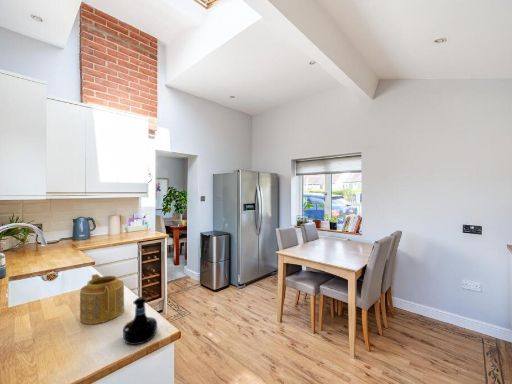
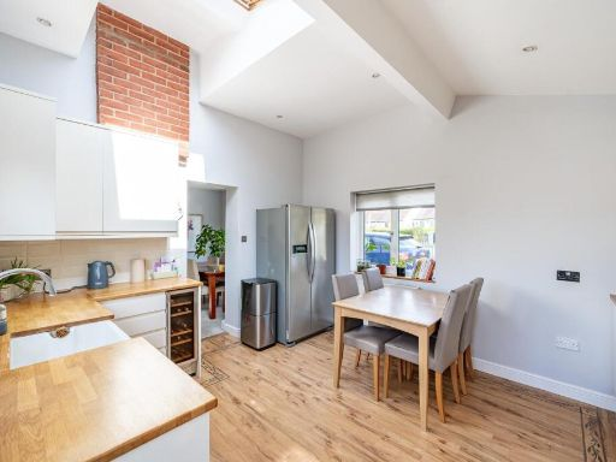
- teapot [79,273,125,325]
- tequila bottle [122,296,158,346]
